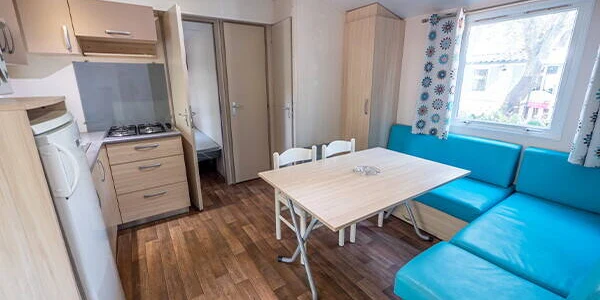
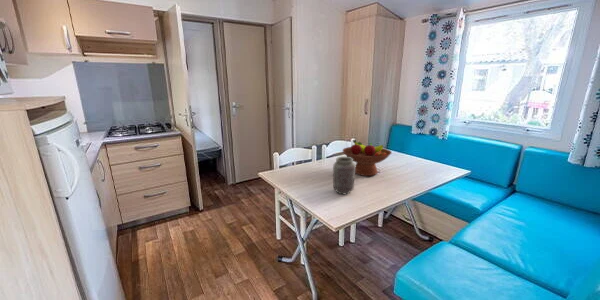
+ fruit bowl [342,139,393,177]
+ vase [332,156,356,195]
